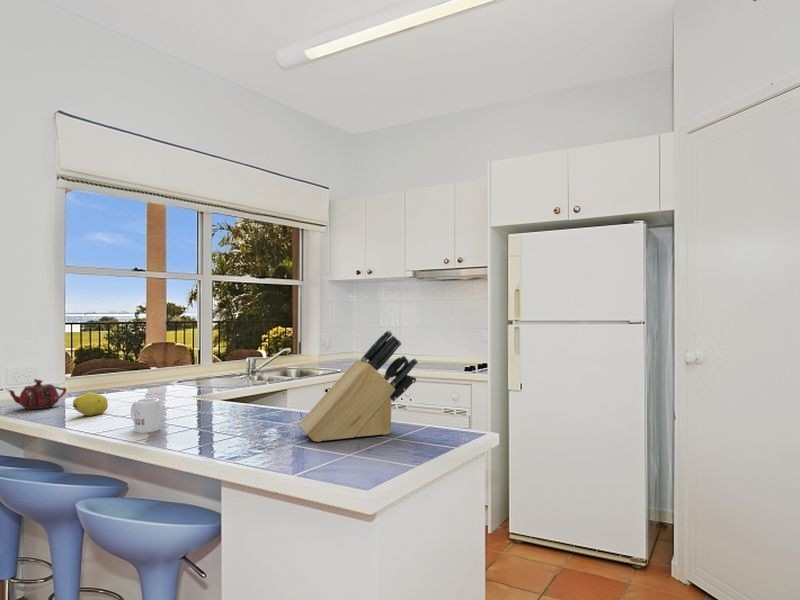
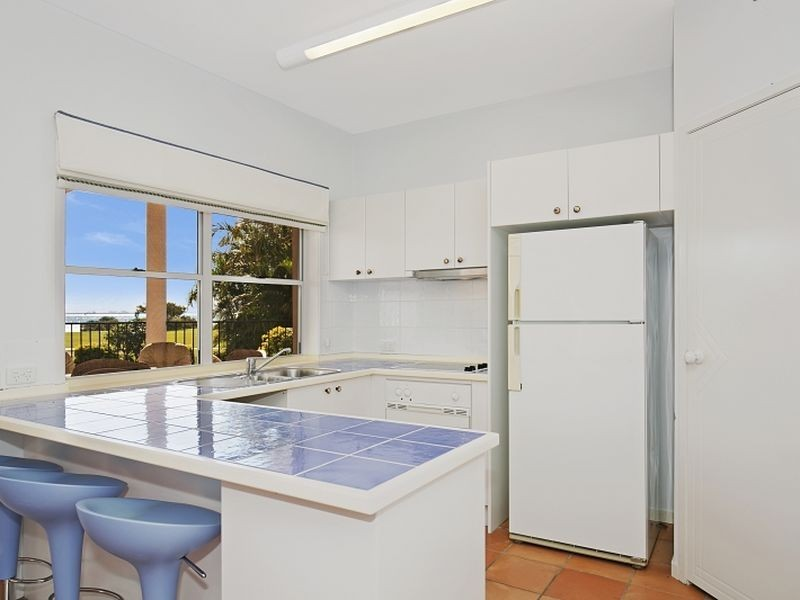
- teapot [5,378,68,410]
- knife block [297,329,419,443]
- mug [130,397,161,434]
- fruit [72,391,109,417]
